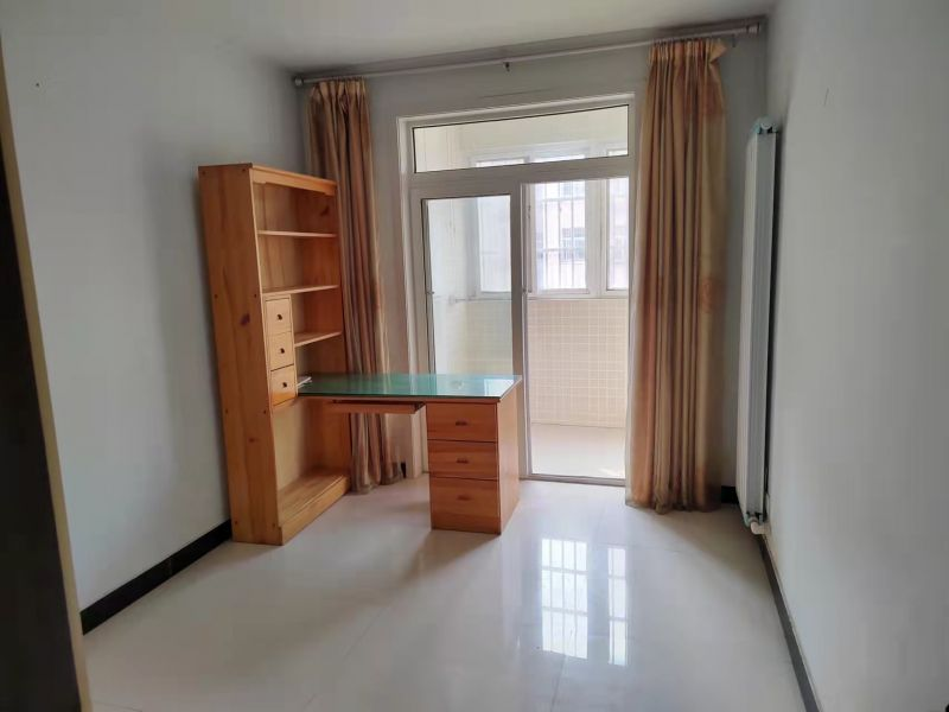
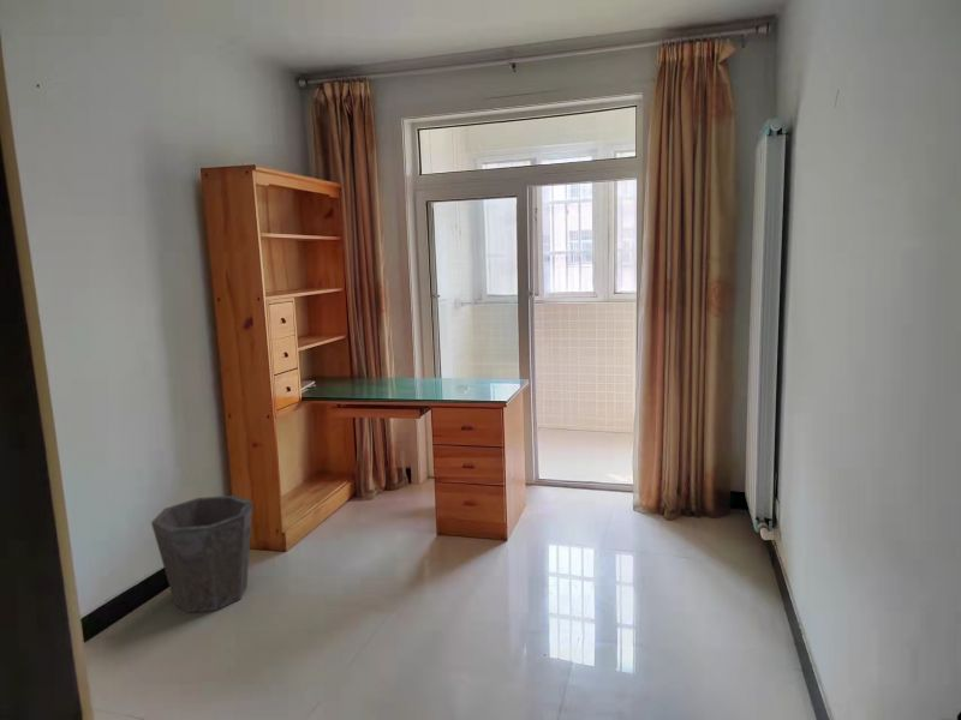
+ waste bin [150,494,253,614]
